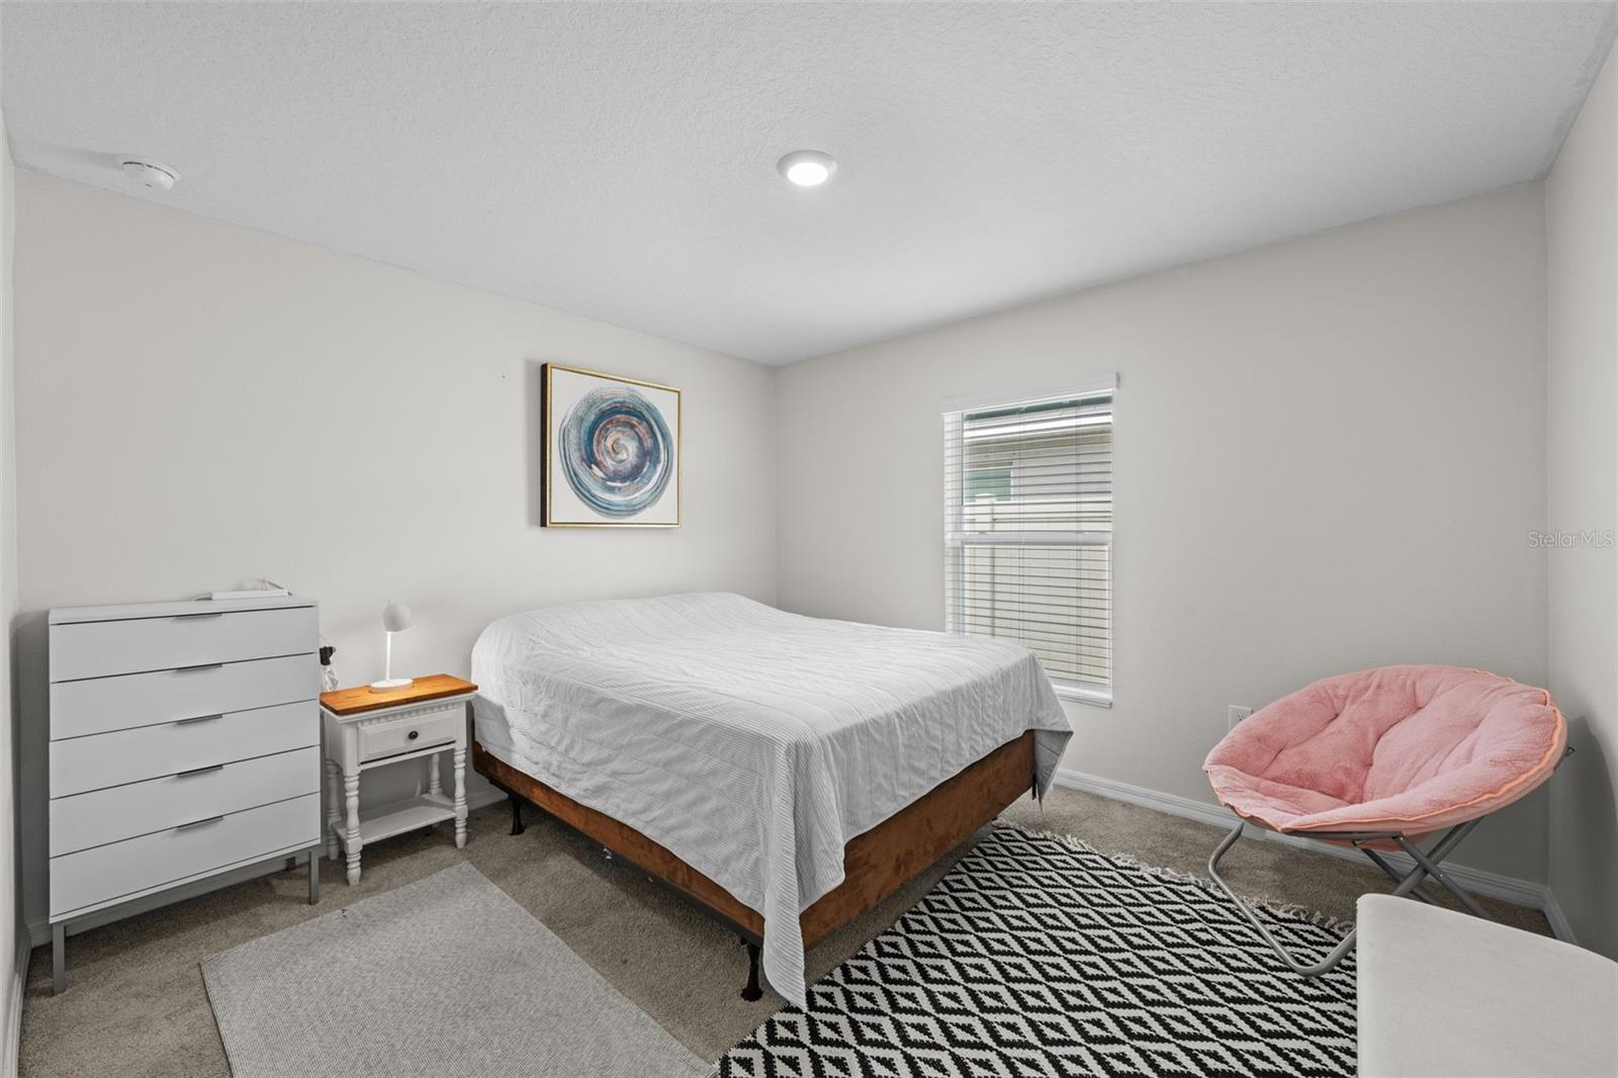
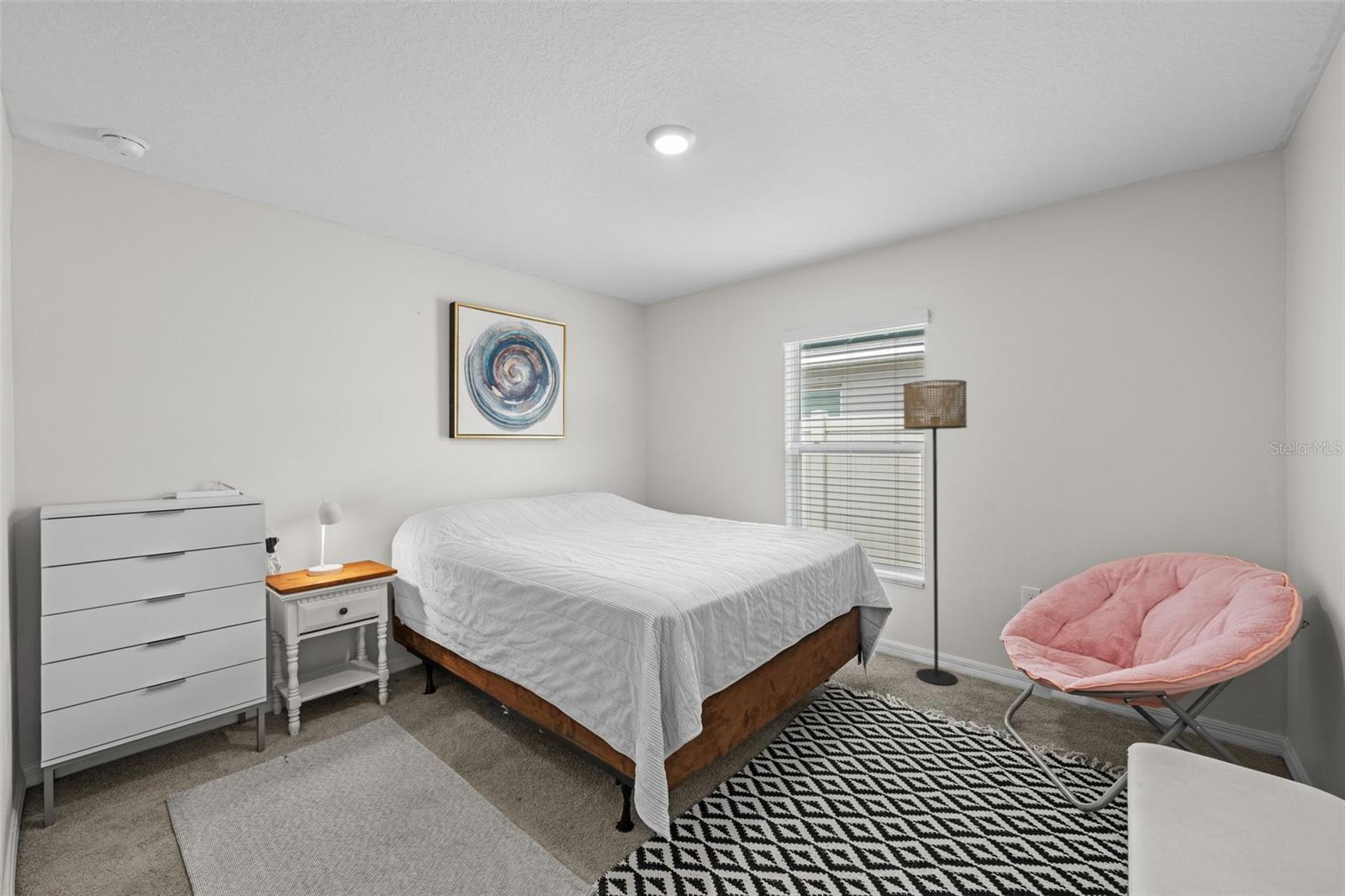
+ floor lamp [903,379,968,686]
